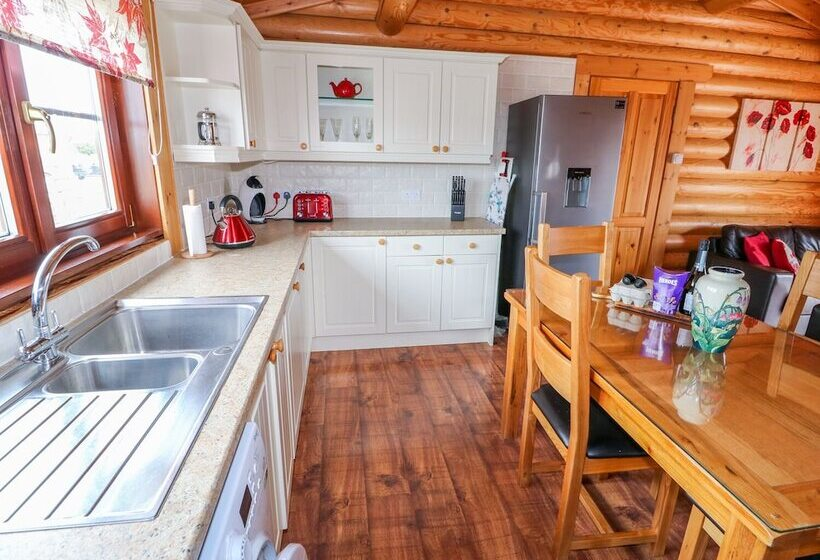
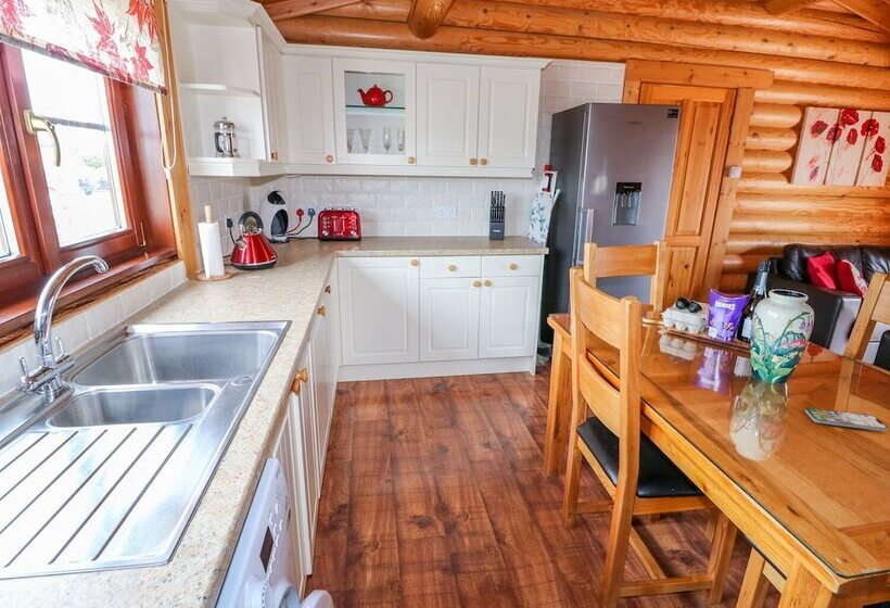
+ smartphone [804,407,889,432]
